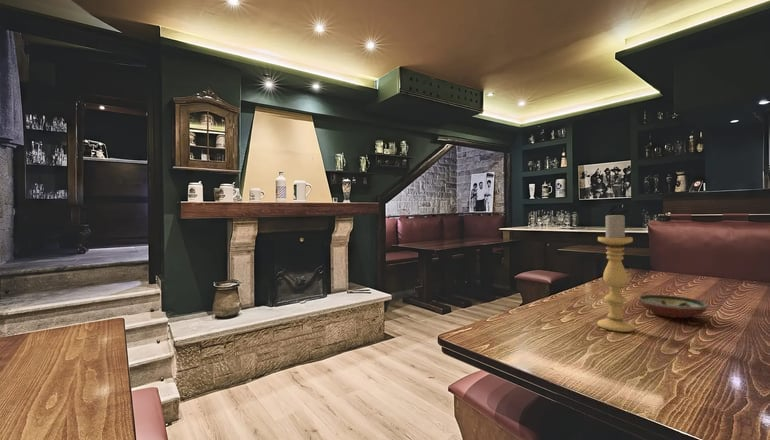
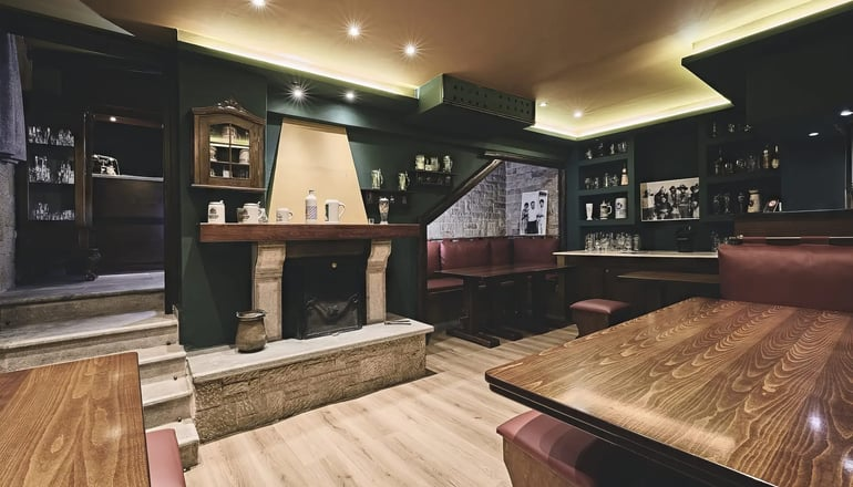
- decorative bowl [636,294,710,319]
- candle holder [596,212,635,333]
